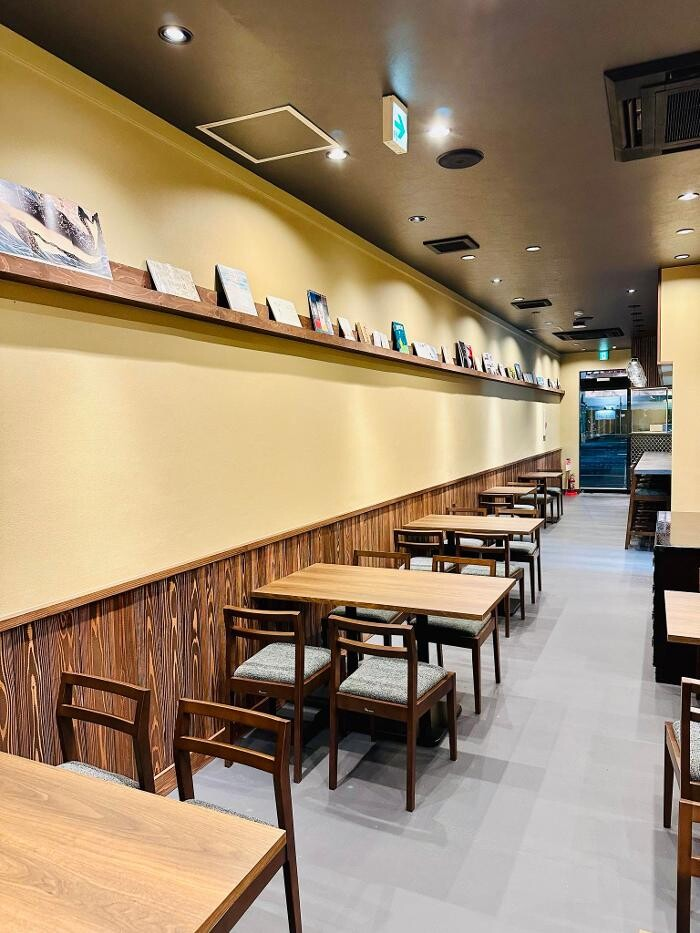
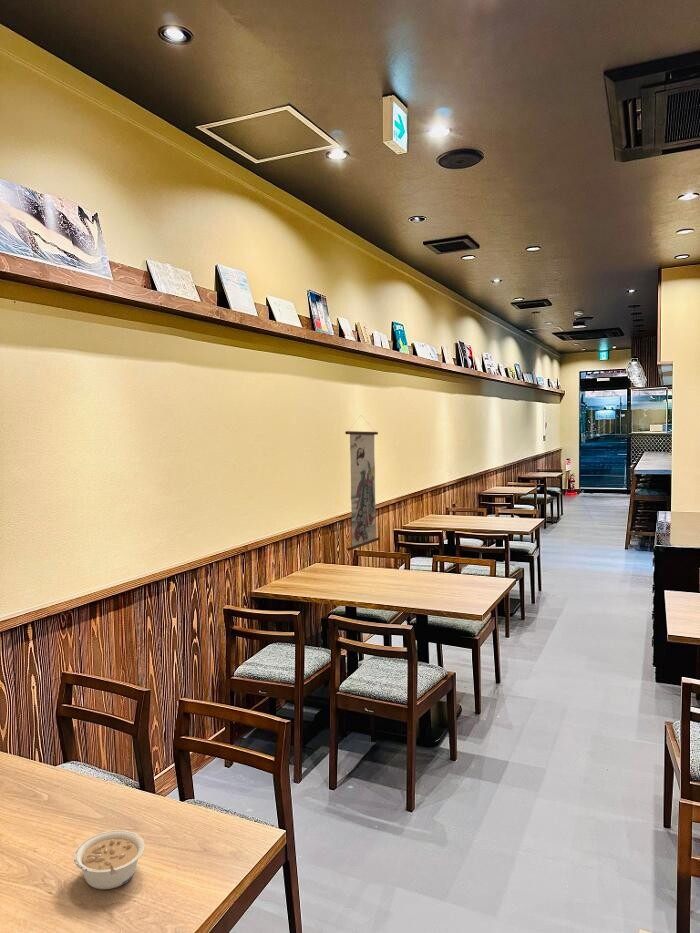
+ legume [73,829,146,890]
+ wall scroll [344,414,381,552]
